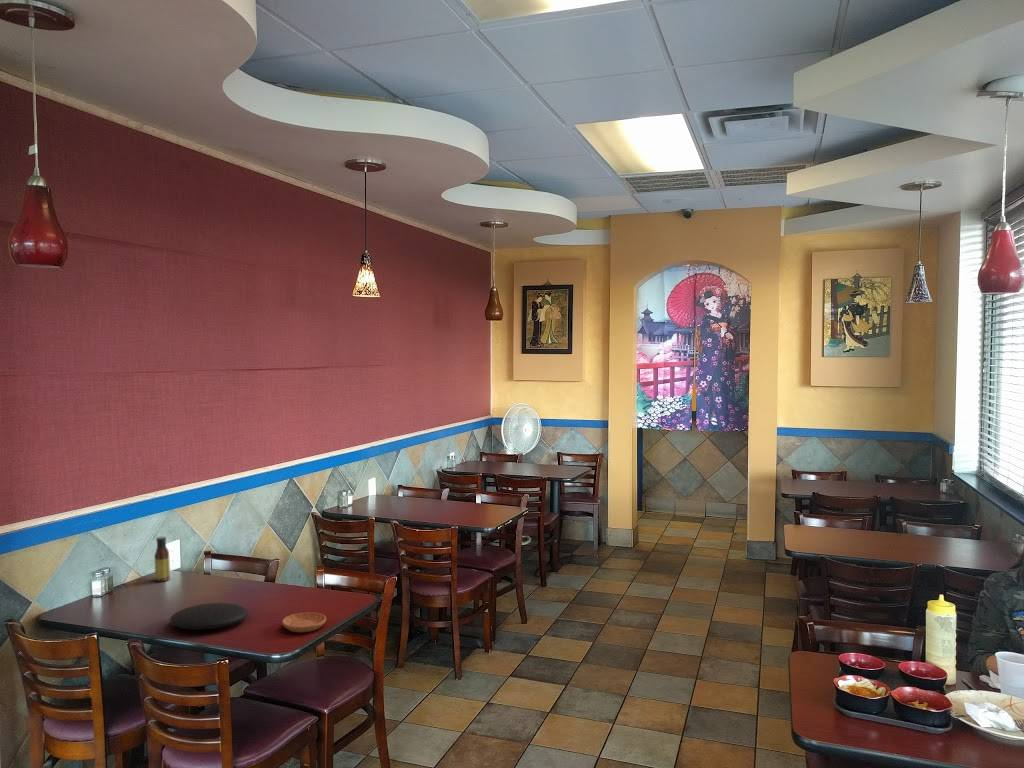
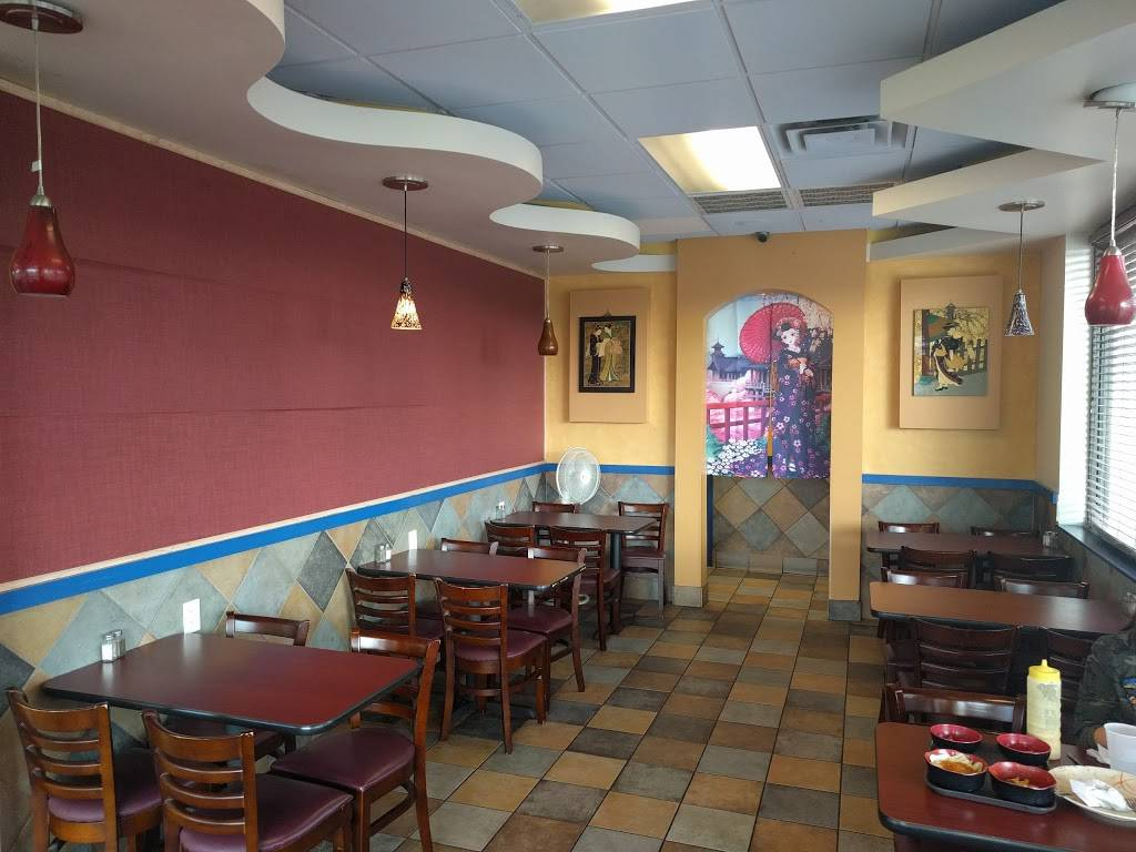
- plate [169,602,249,631]
- saucer [281,611,327,633]
- sauce bottle [153,535,171,582]
